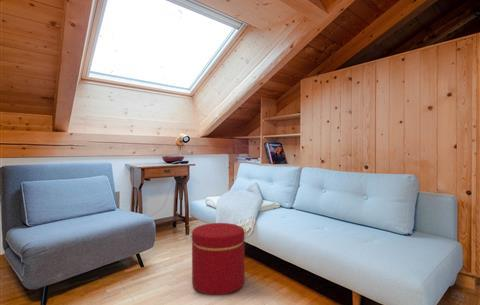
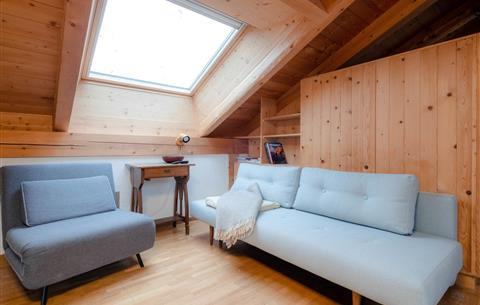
- ottoman [191,222,246,296]
